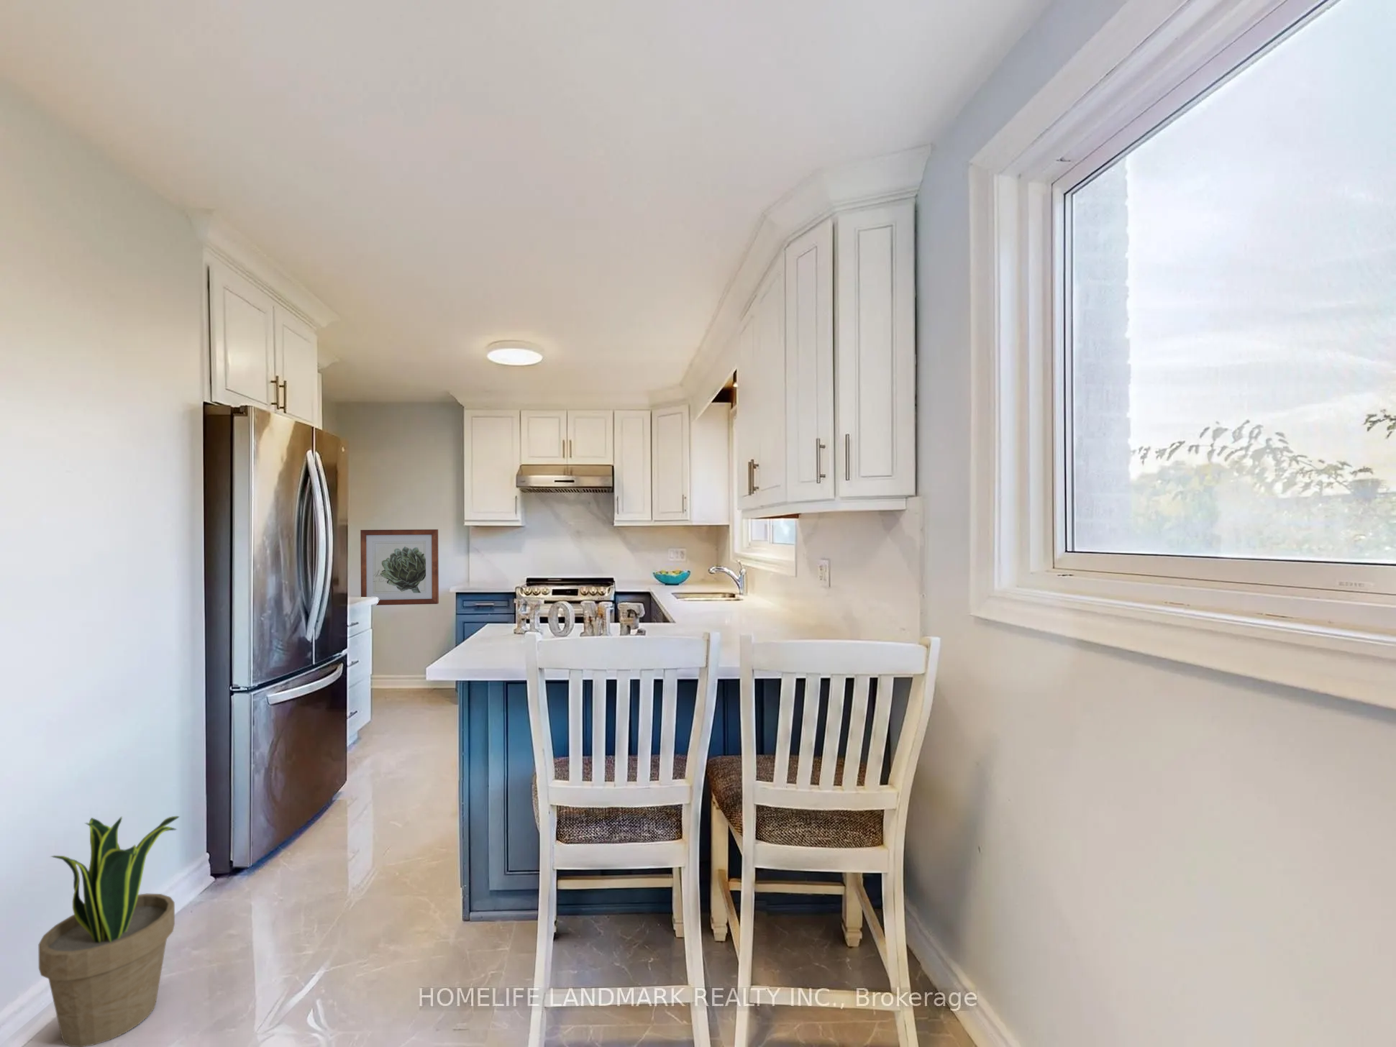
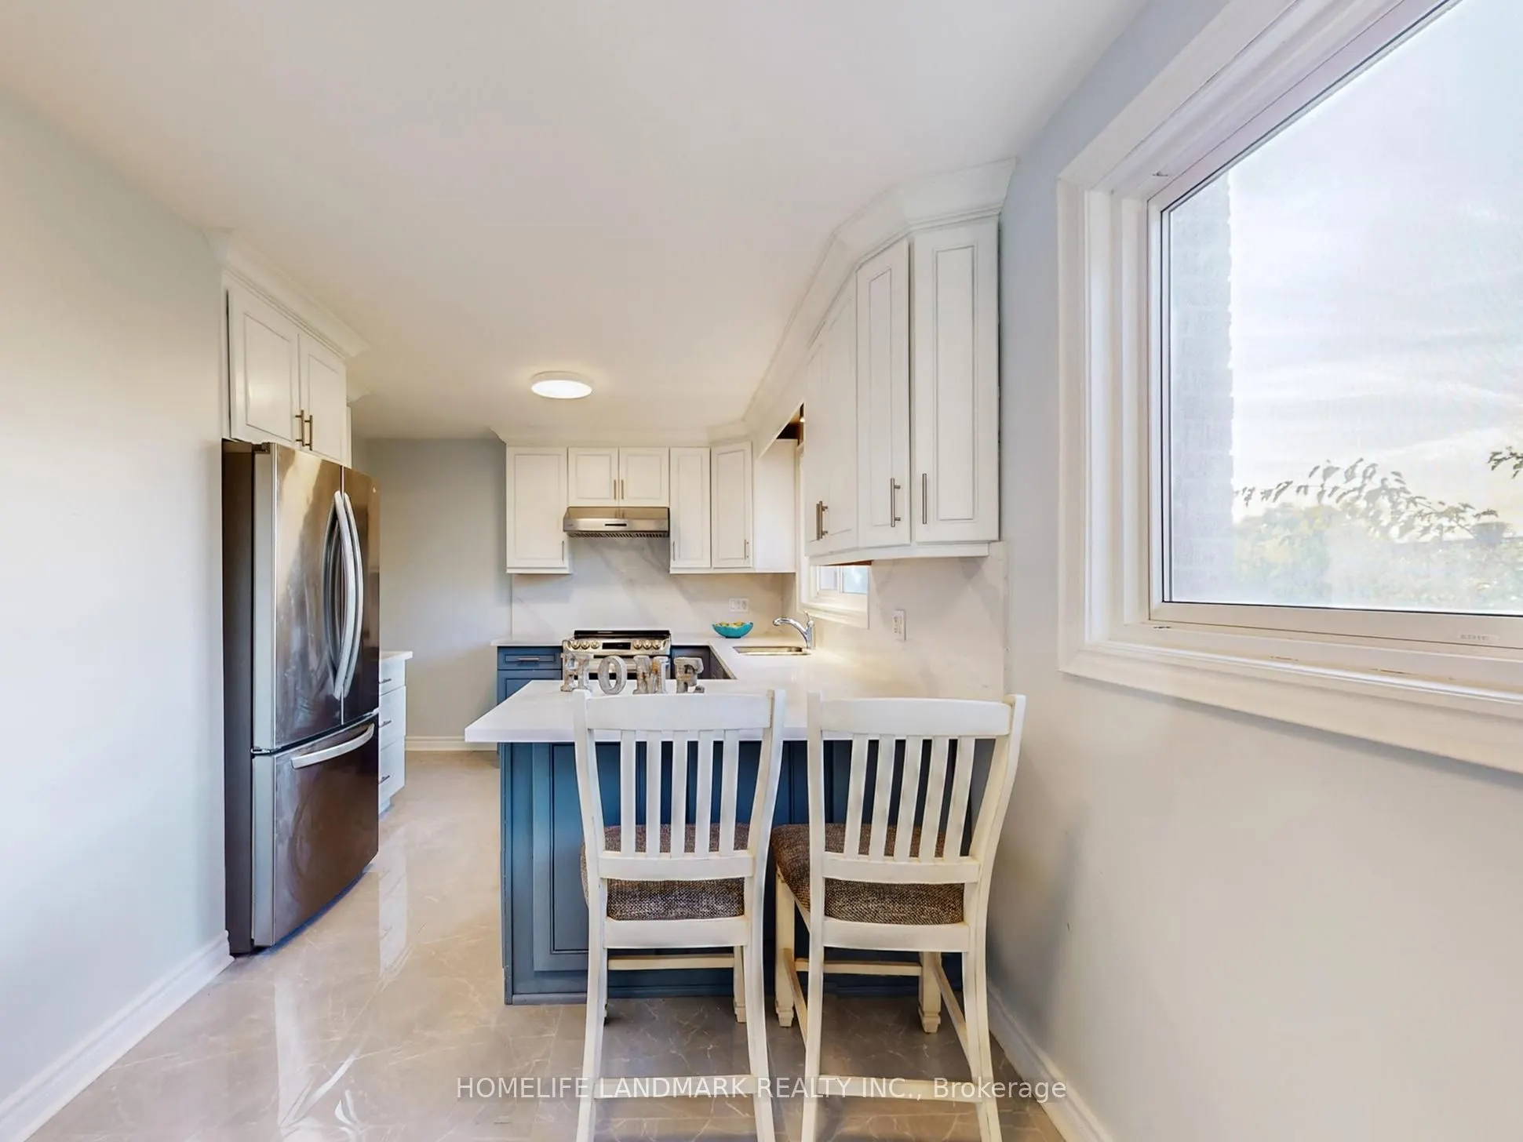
- potted plant [39,815,180,1047]
- wall art [360,529,439,606]
